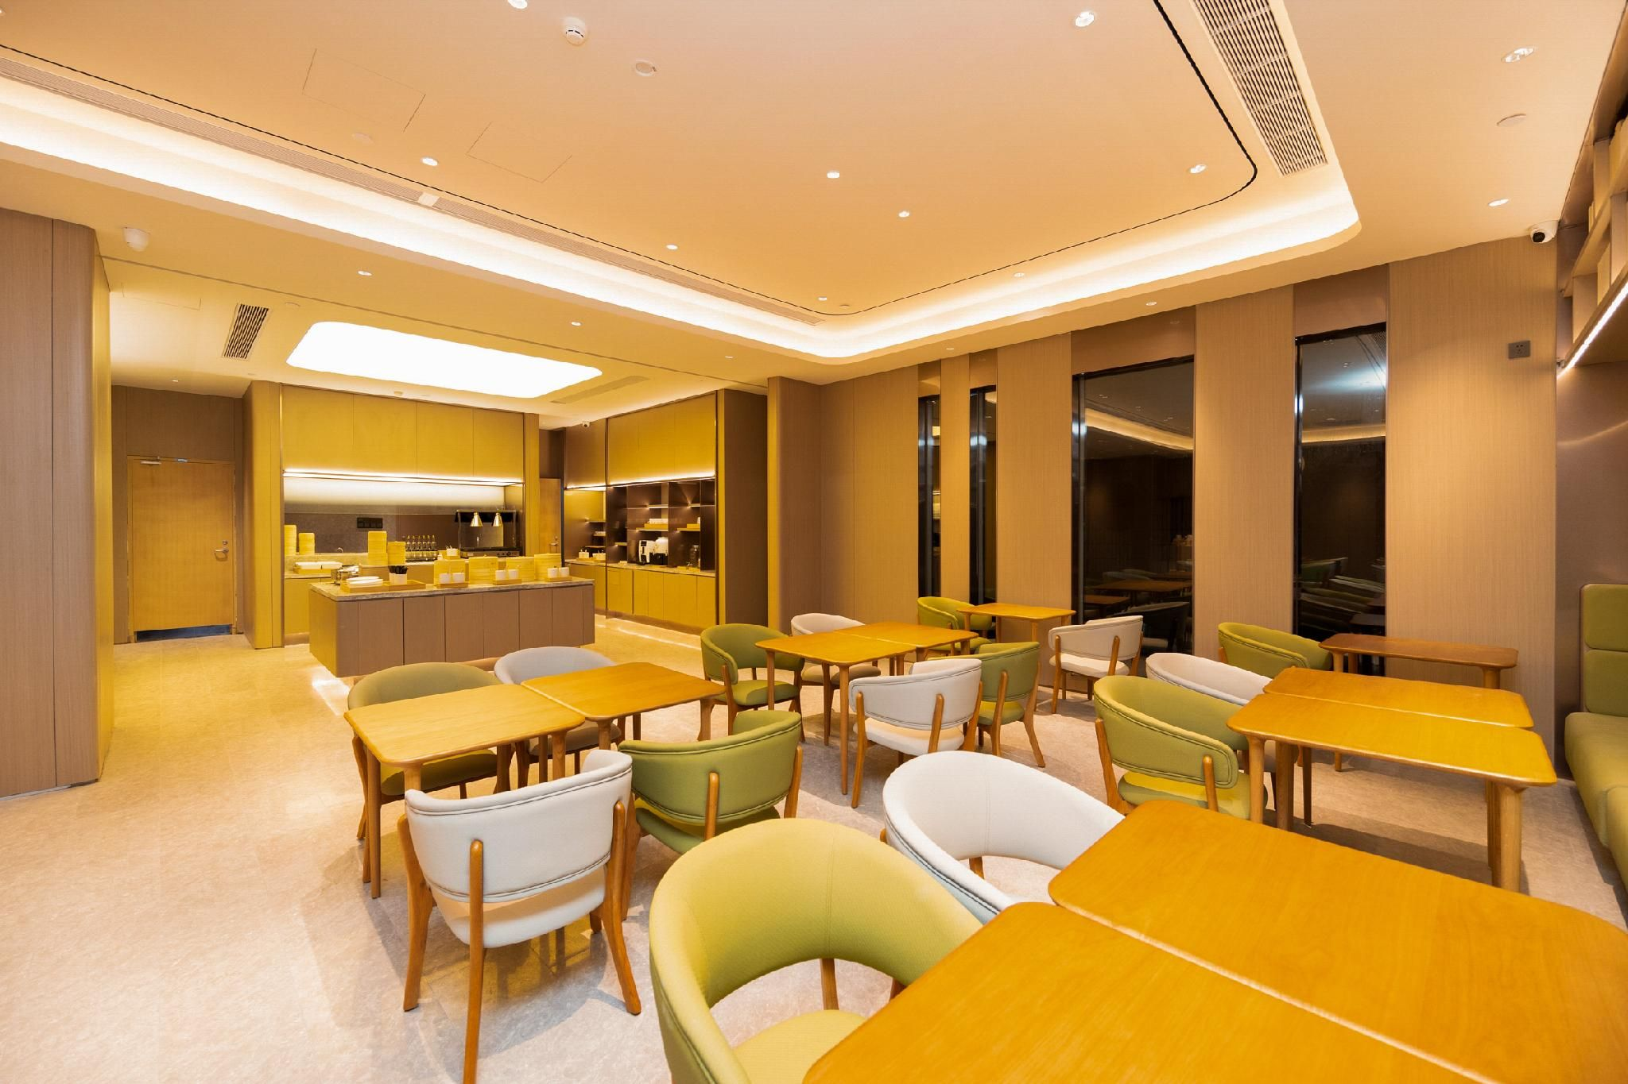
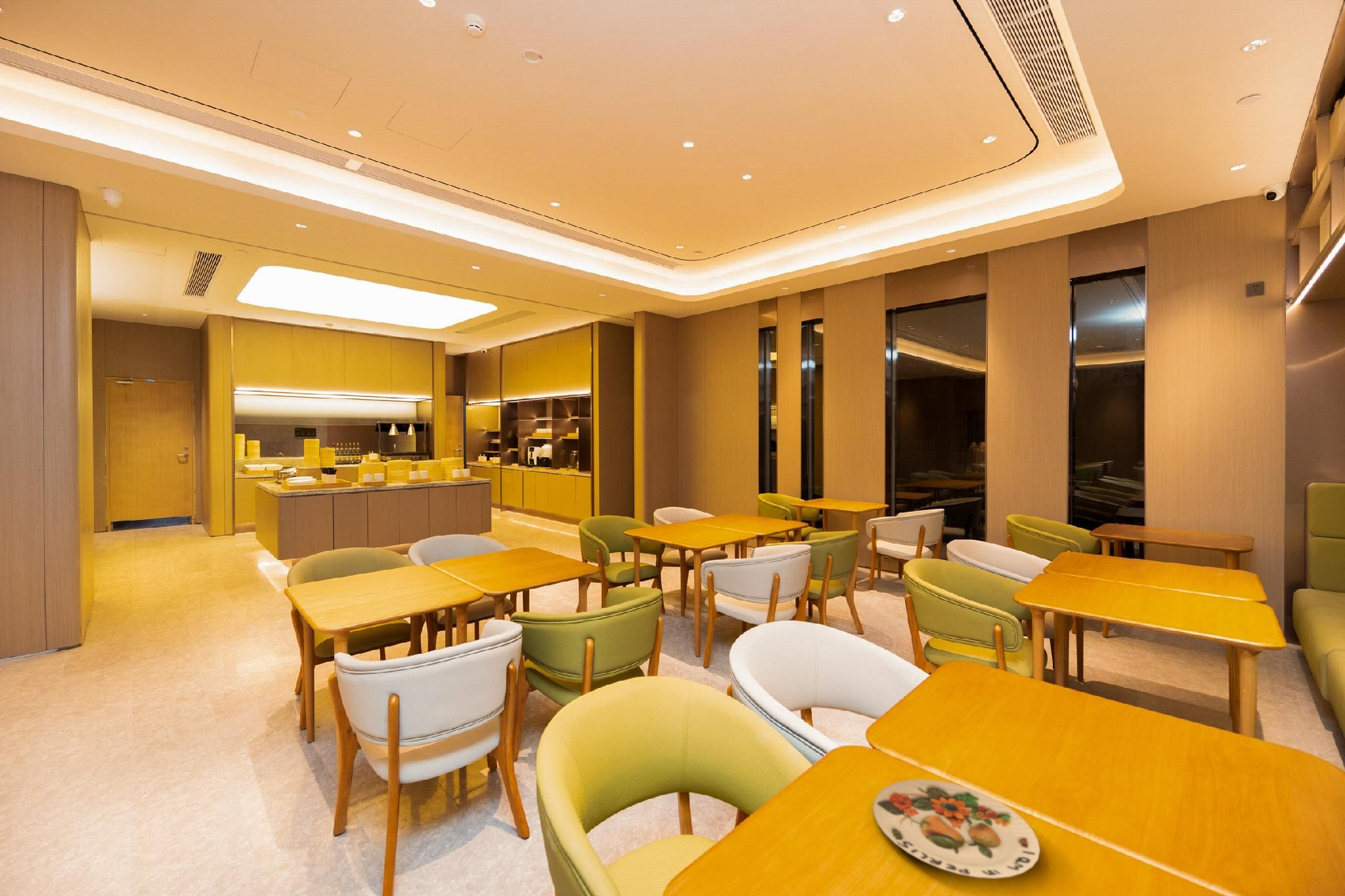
+ plate [873,779,1041,880]
